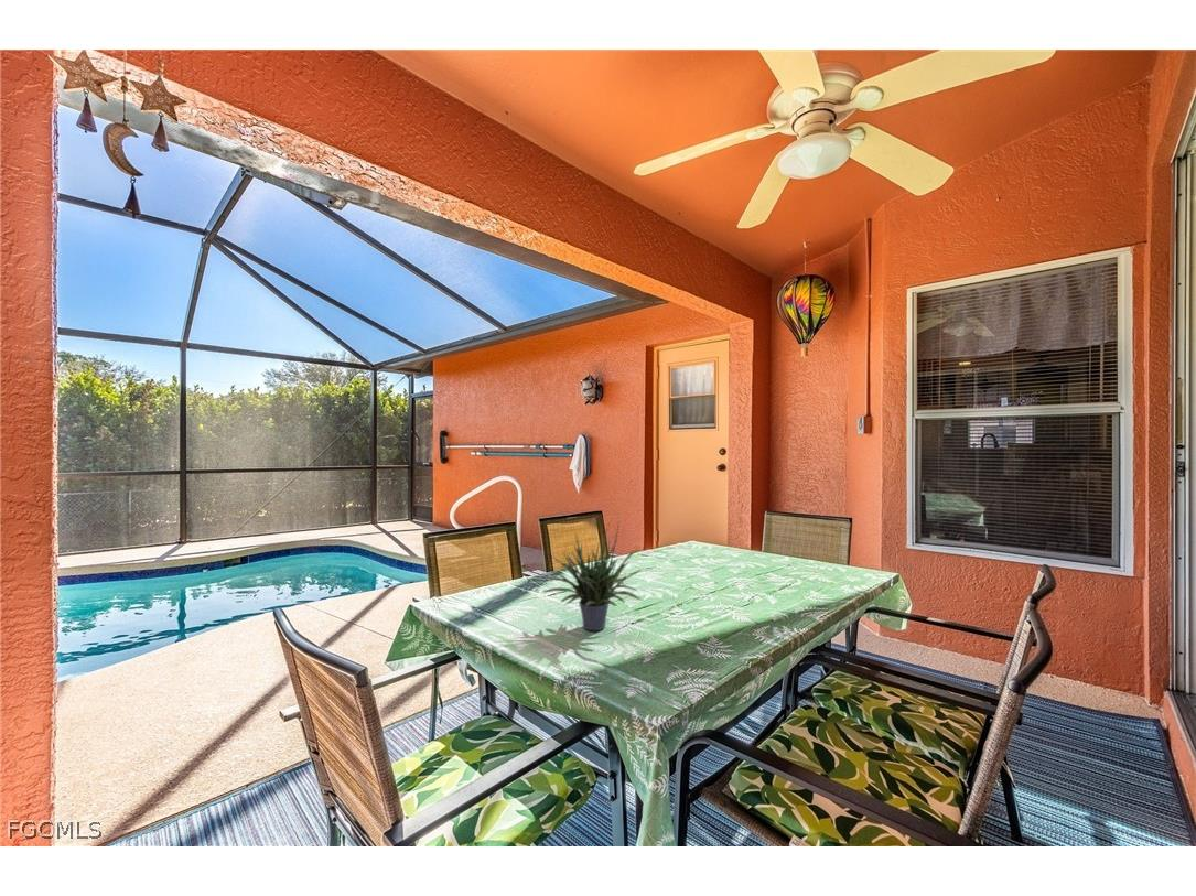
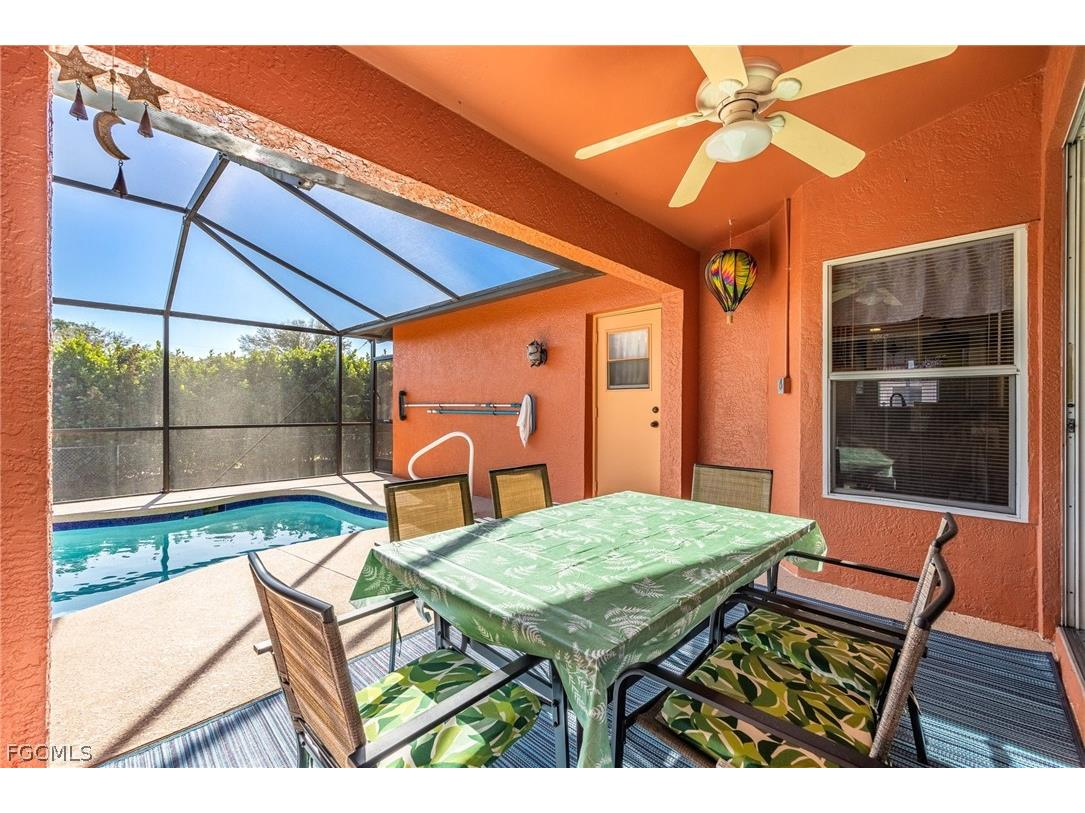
- potted plant [541,517,644,631]
